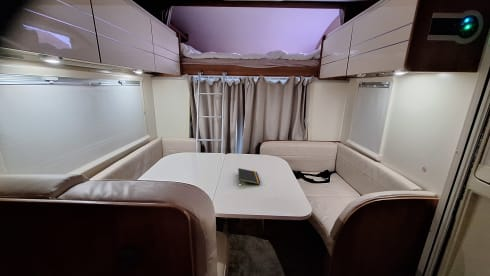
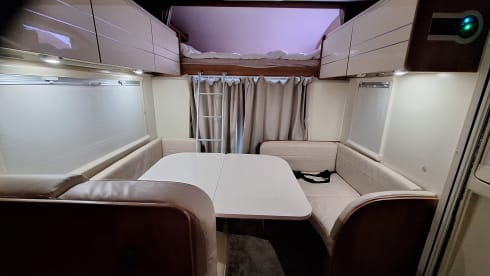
- notepad [237,167,261,185]
